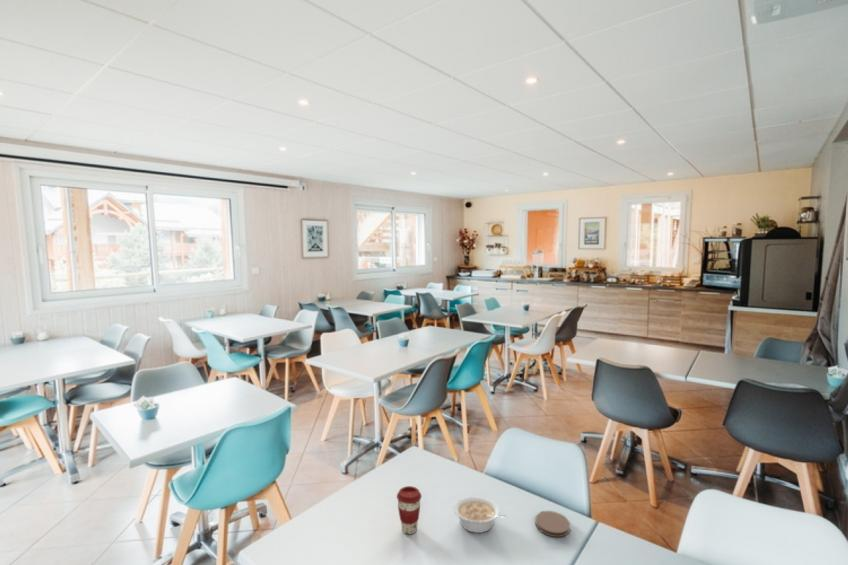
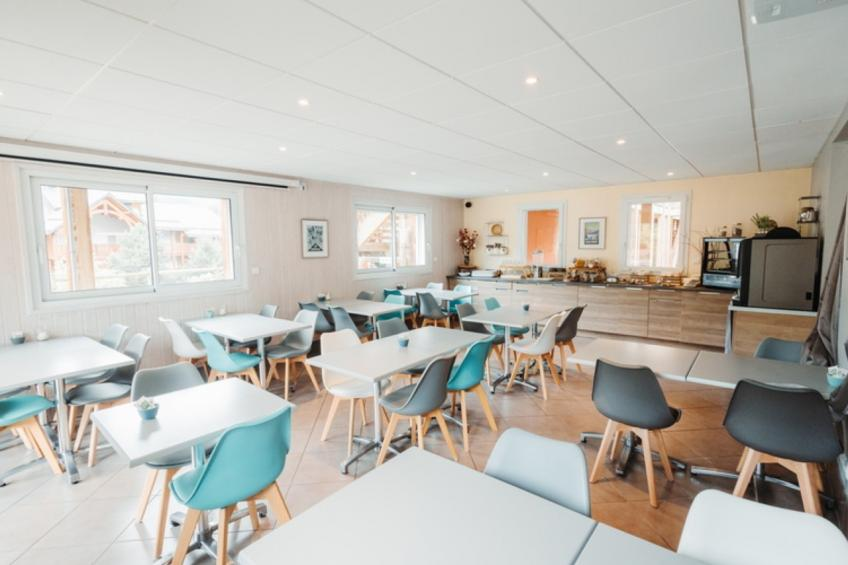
- legume [453,496,507,534]
- coffee cup [396,485,422,535]
- coaster [535,510,571,538]
